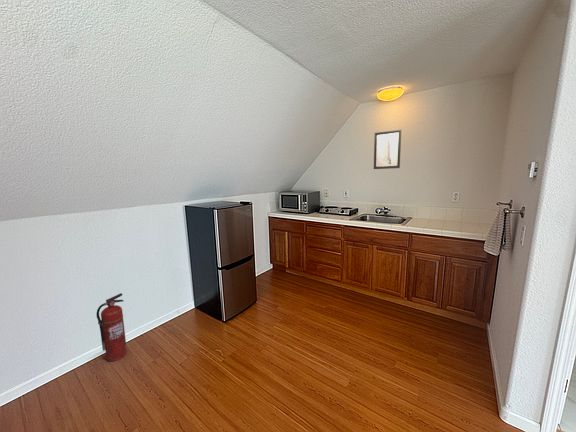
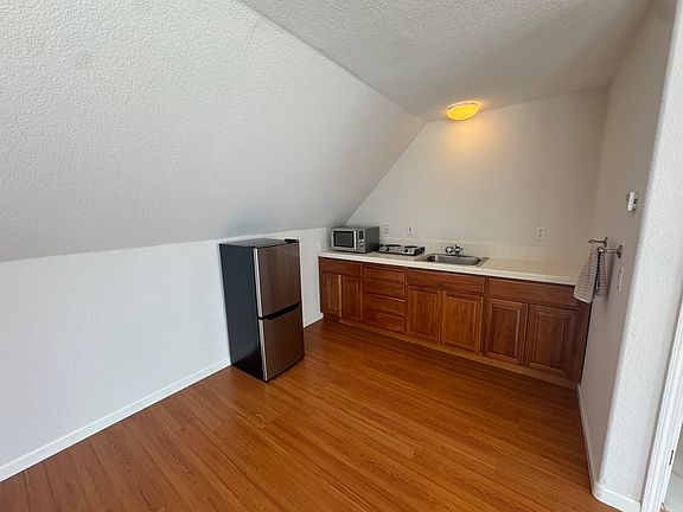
- fire extinguisher [95,292,128,362]
- wall art [373,129,402,170]
